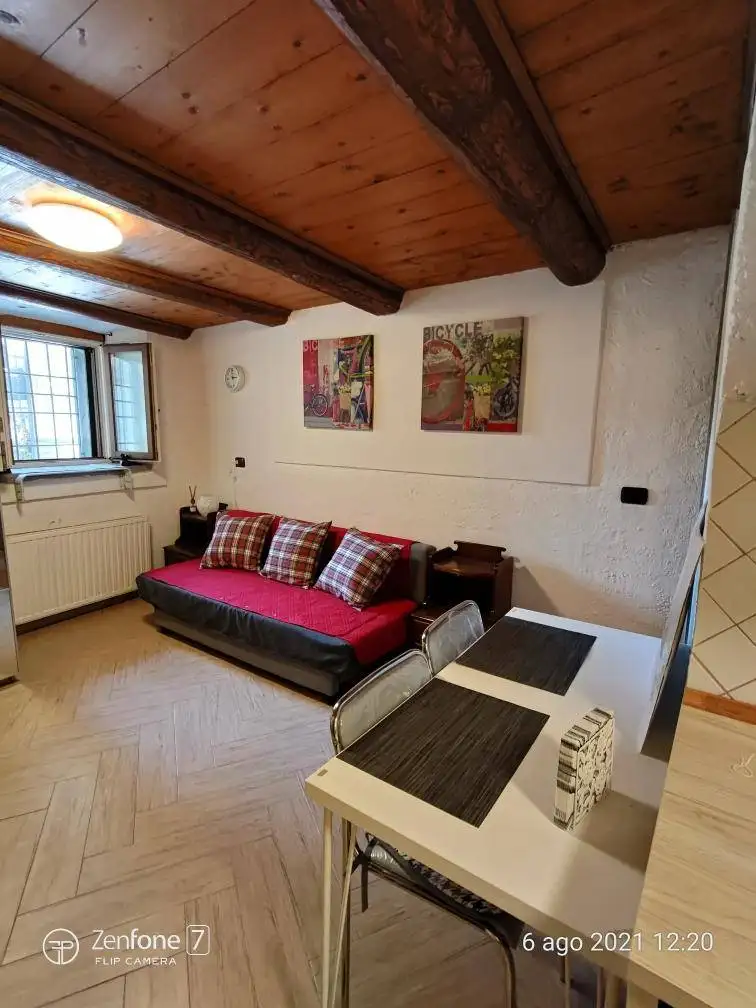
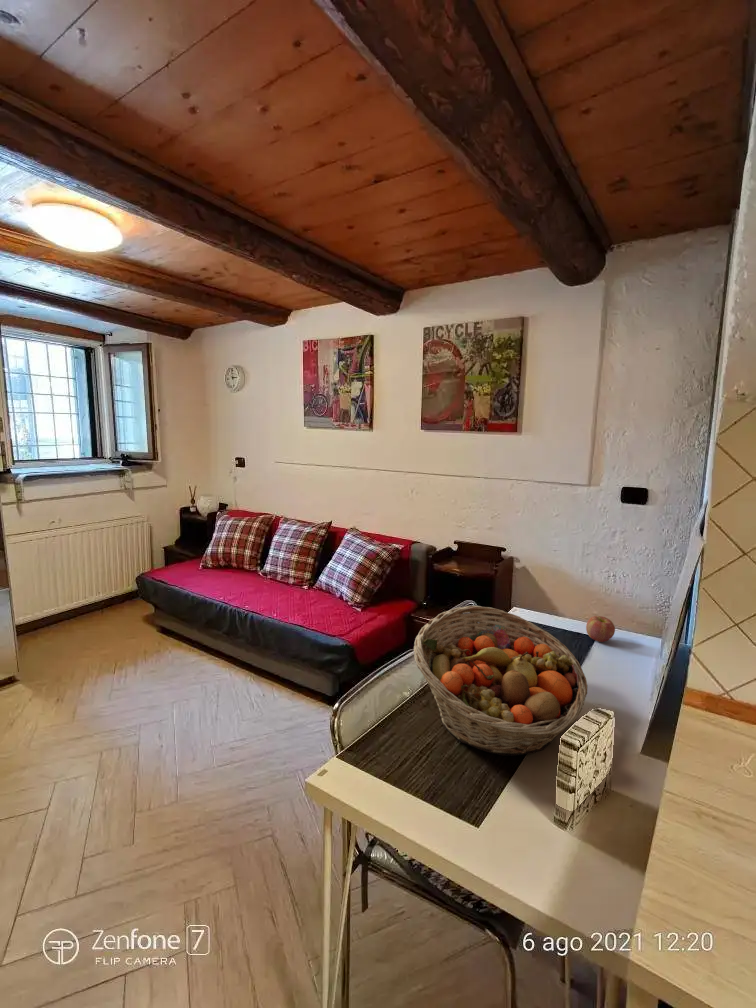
+ fruit basket [413,605,588,757]
+ apple [585,615,616,643]
